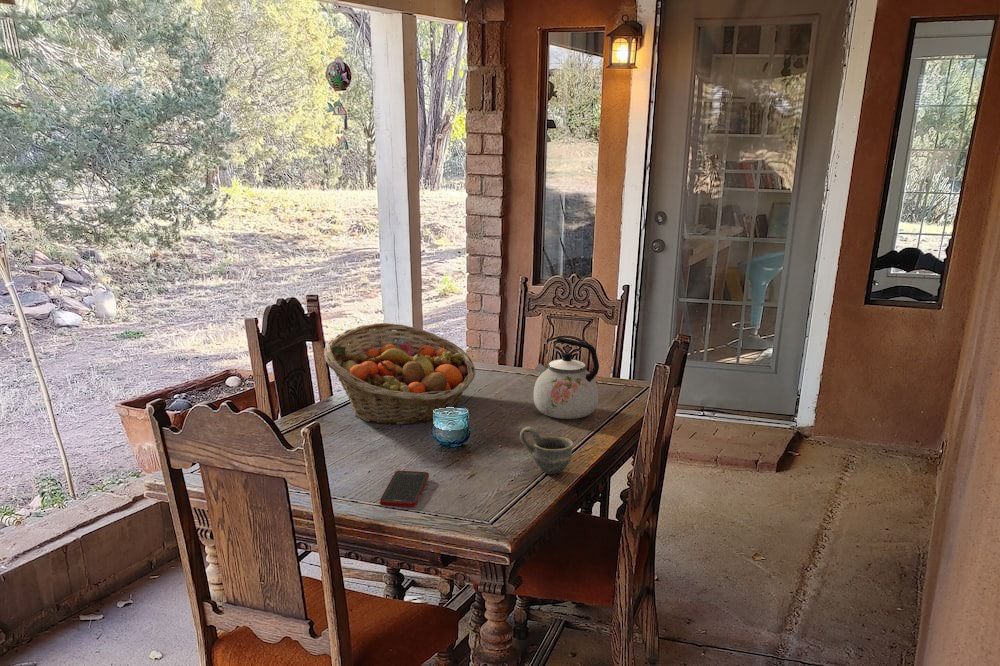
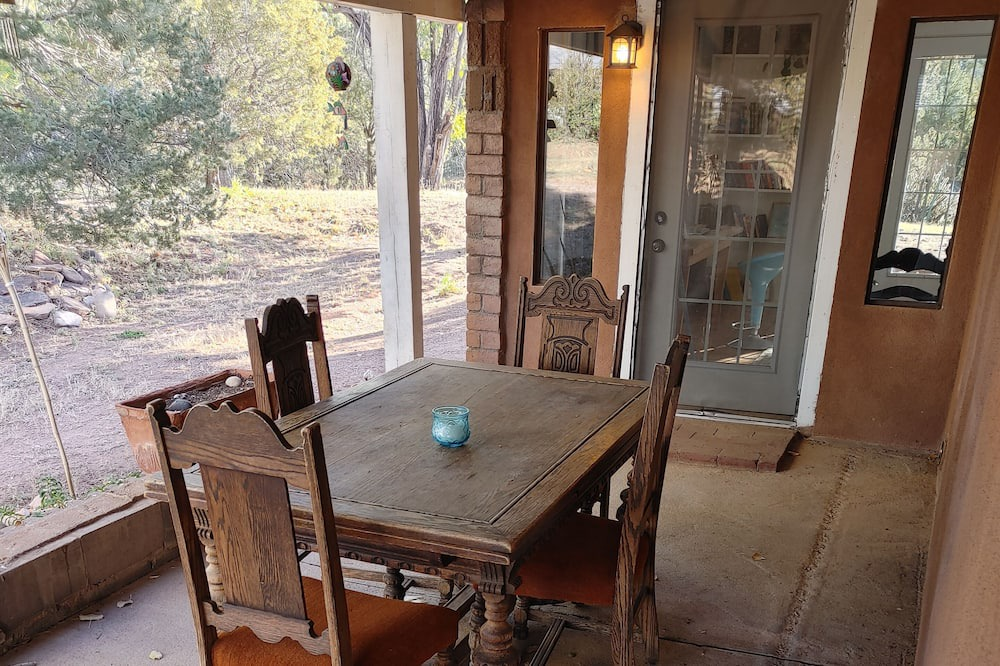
- cup [519,426,575,475]
- cell phone [379,470,430,508]
- fruit basket [323,322,476,426]
- kettle [533,337,600,420]
